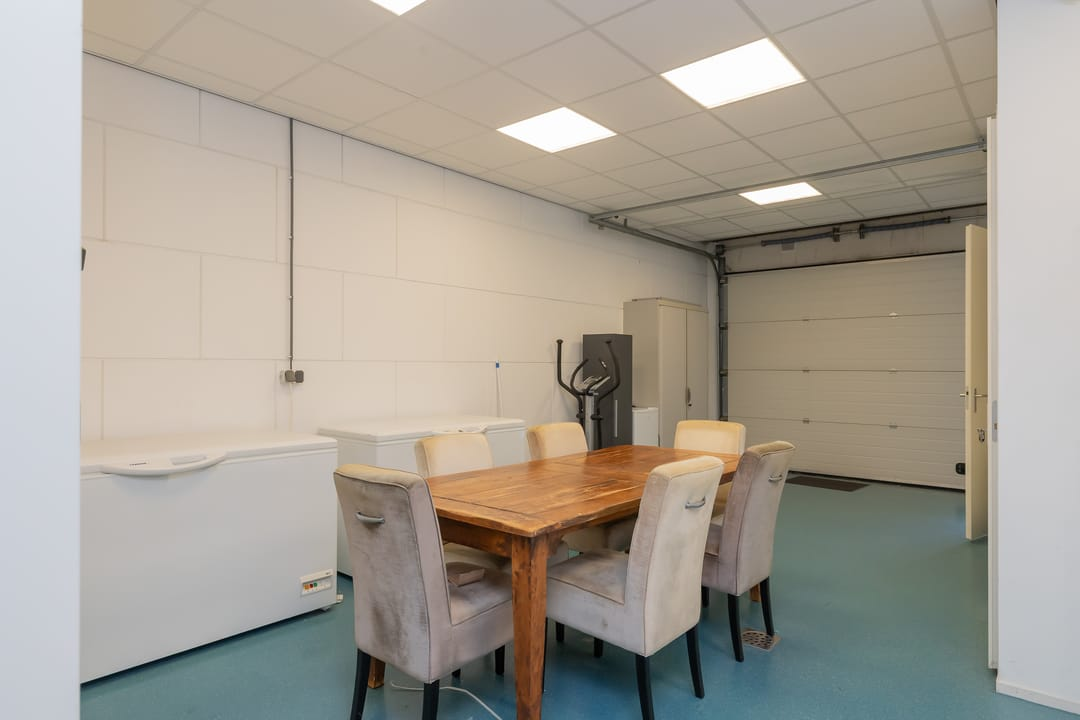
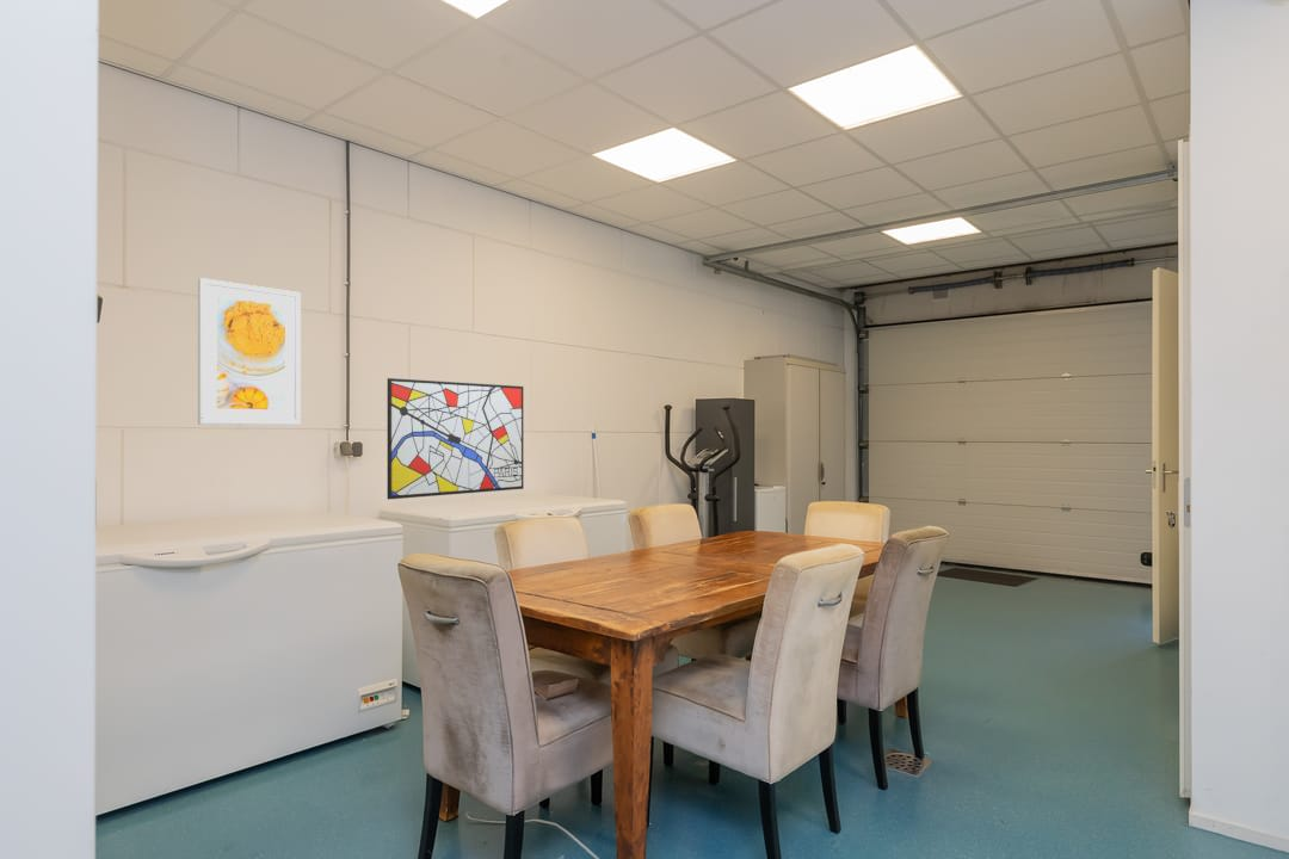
+ wall art [387,377,524,501]
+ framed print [197,277,302,426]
